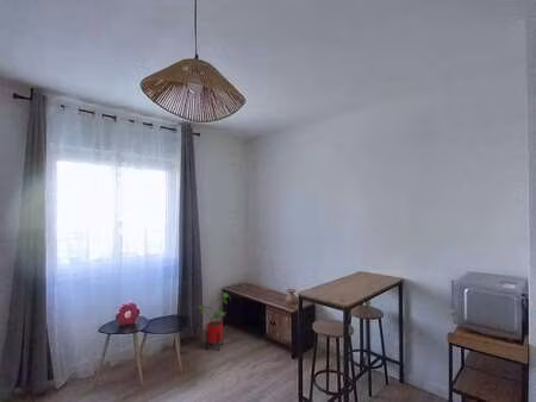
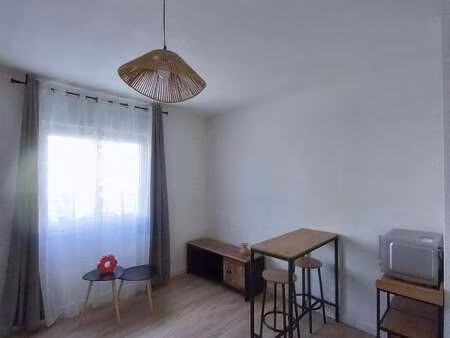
- house plant [197,291,232,352]
